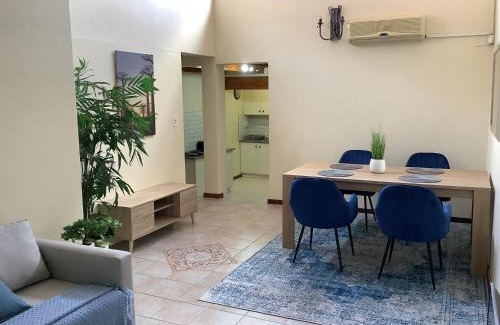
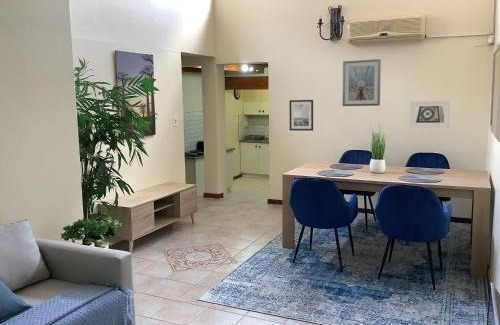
+ picture frame [342,58,382,107]
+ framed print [409,100,451,128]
+ wall art [289,99,314,132]
